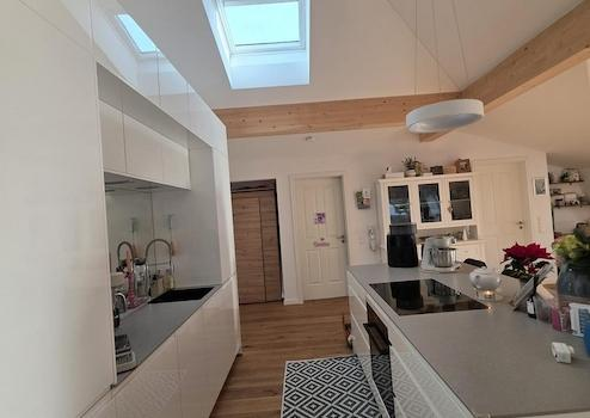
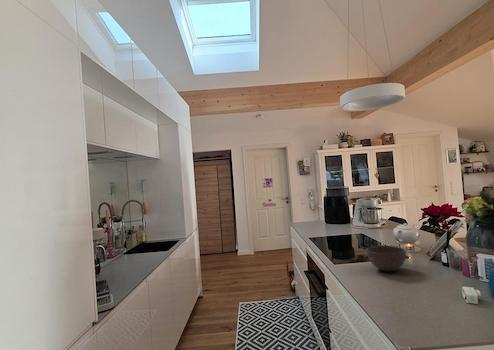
+ bowl [365,245,407,272]
